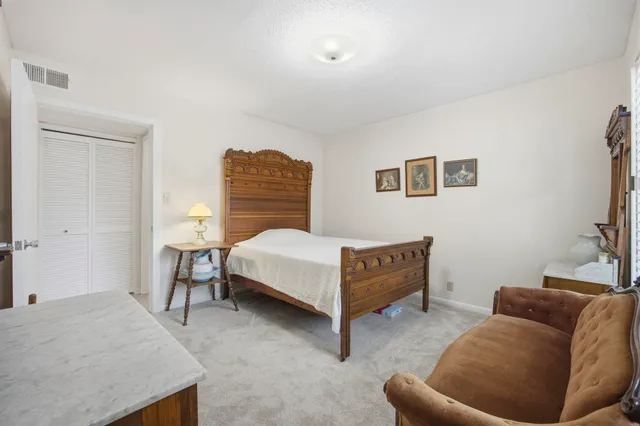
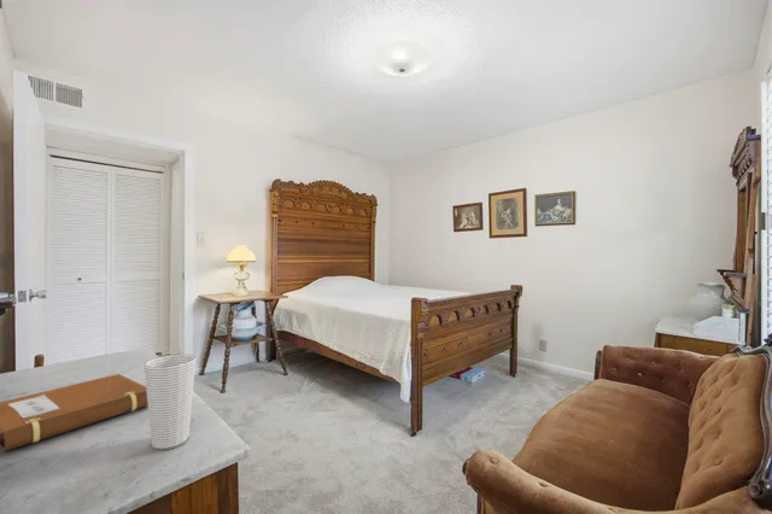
+ cup [142,354,197,450]
+ notebook [0,373,148,452]
